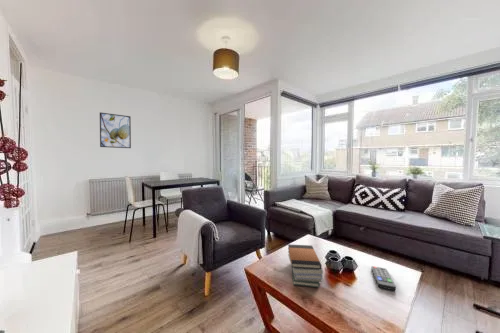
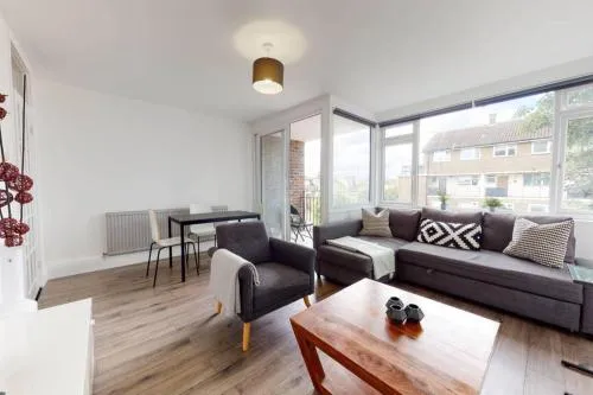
- book stack [287,243,324,288]
- remote control [371,265,397,292]
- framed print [99,111,132,149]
